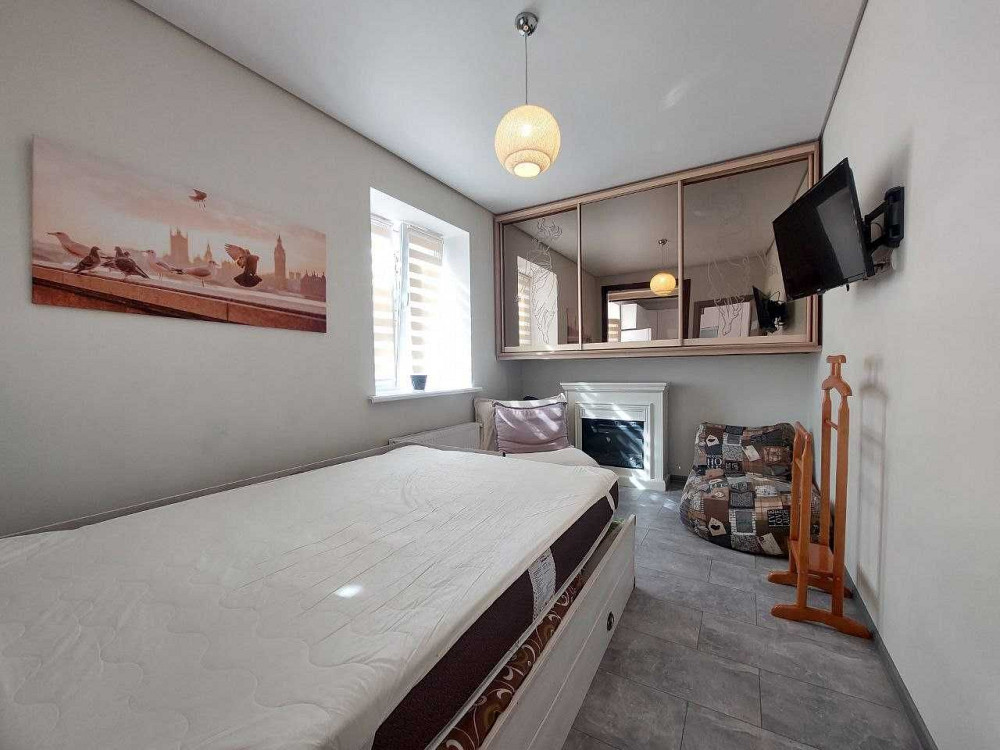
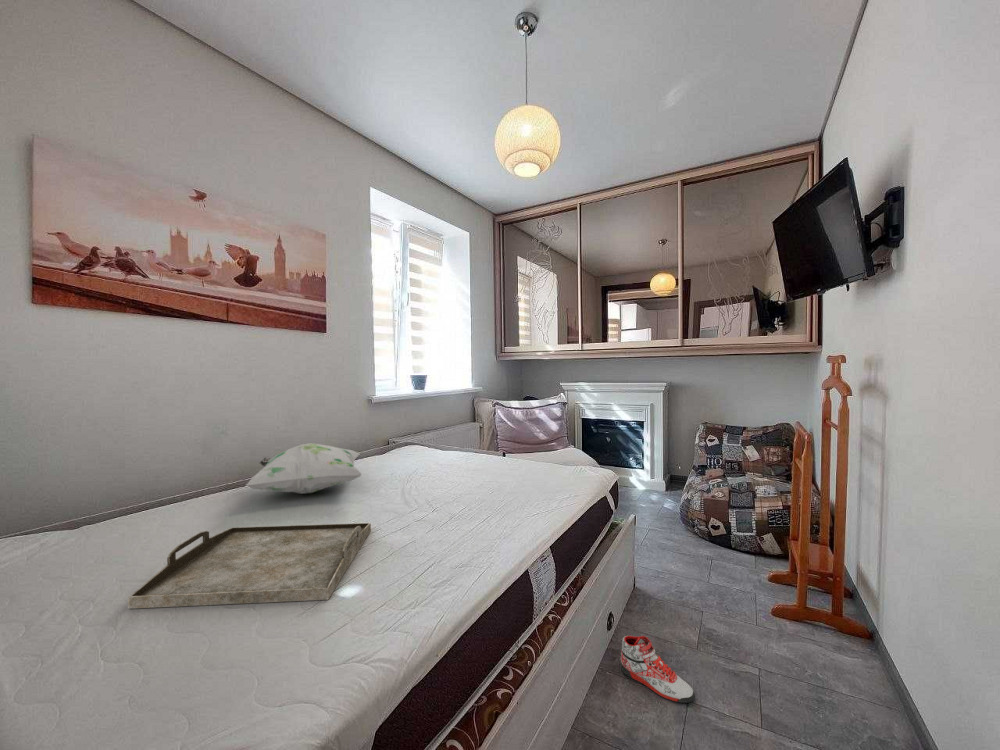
+ sneaker [620,635,696,704]
+ serving tray [127,522,372,610]
+ decorative pillow [245,442,363,495]
